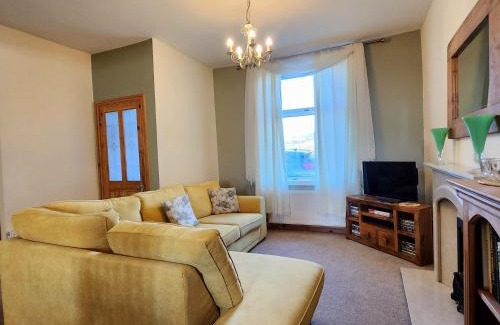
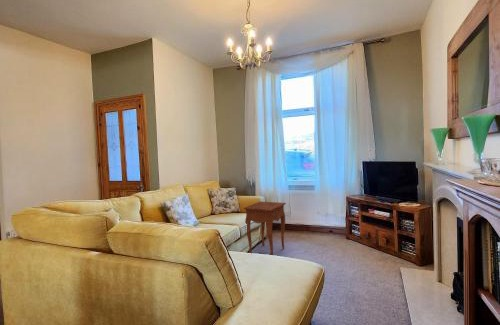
+ side table [243,201,287,256]
